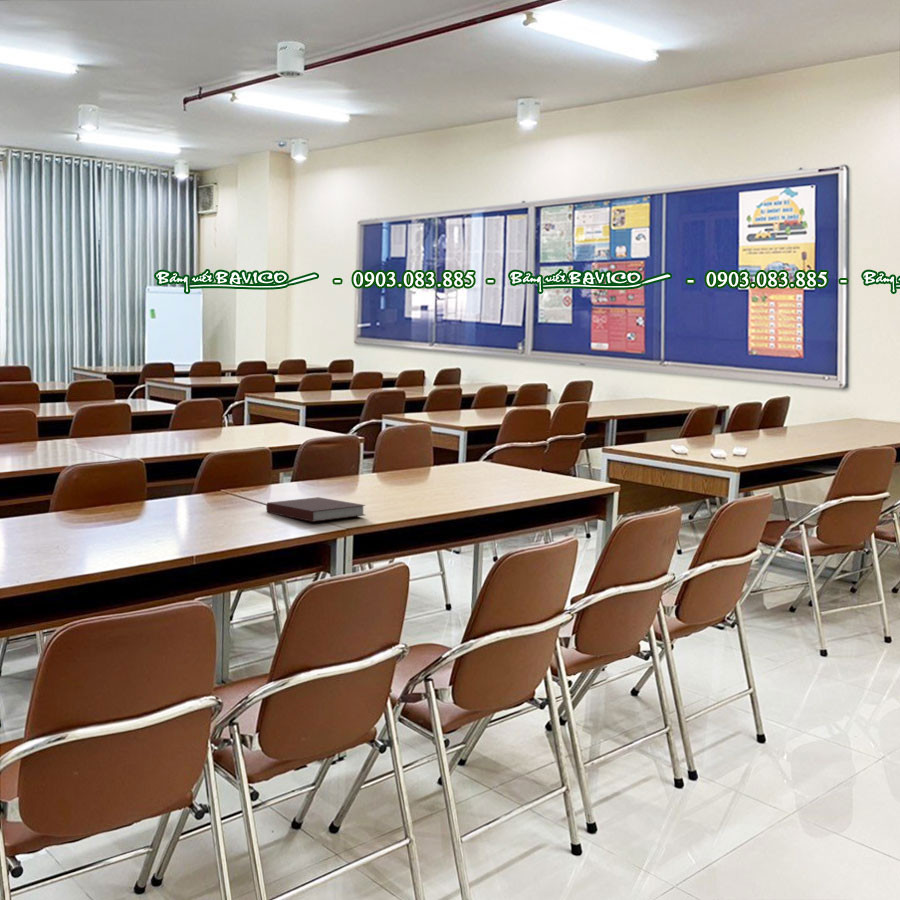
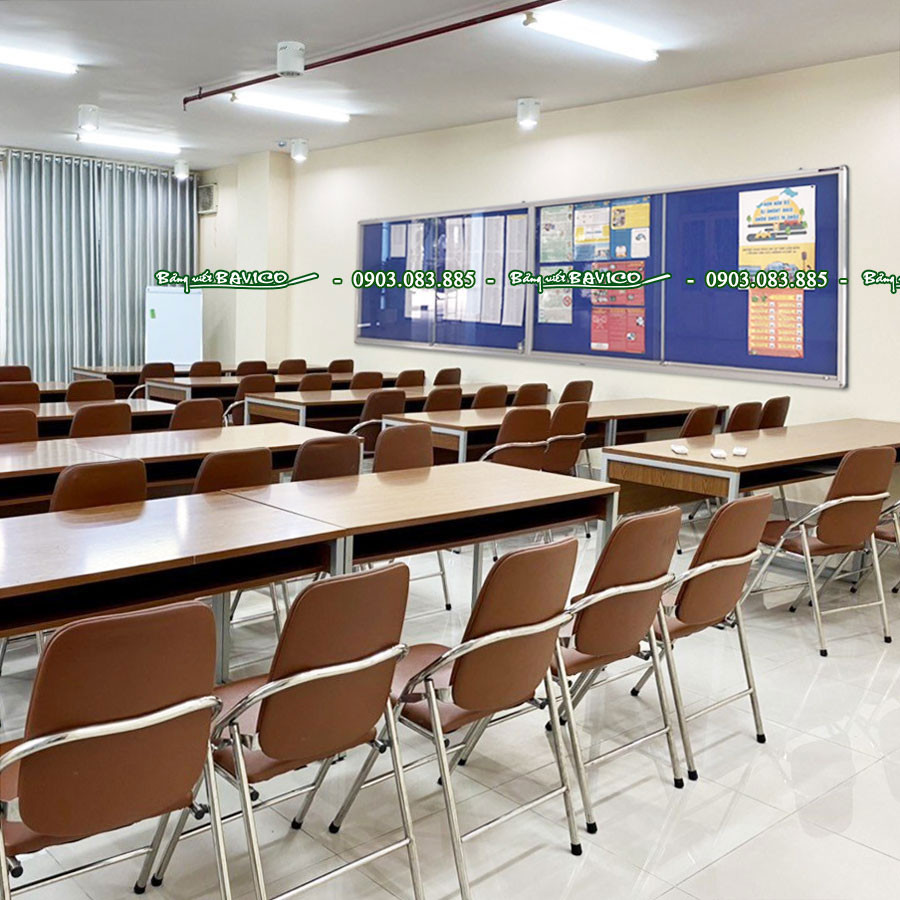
- notebook [265,496,366,523]
